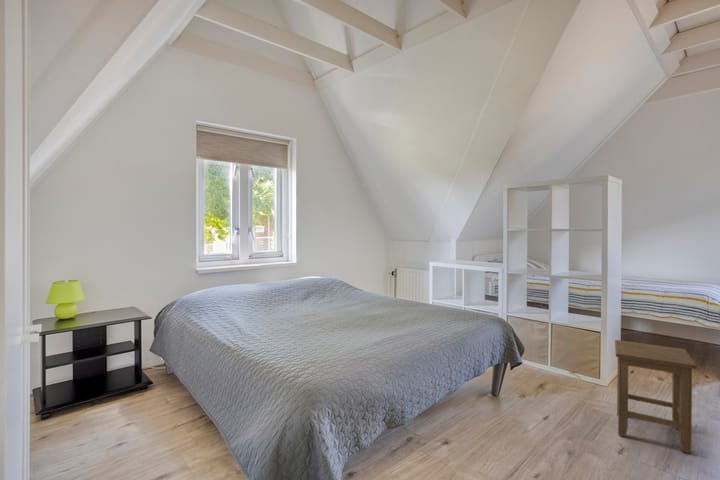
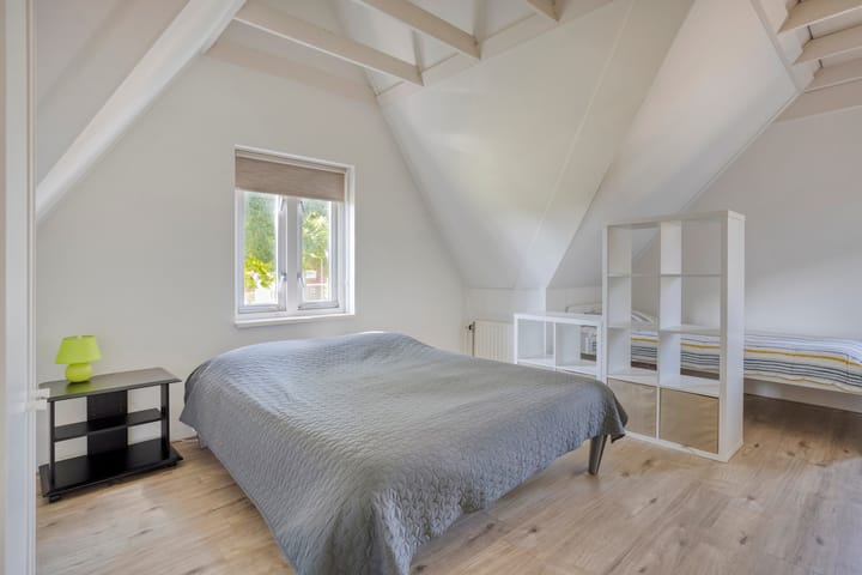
- stool [614,339,698,454]
